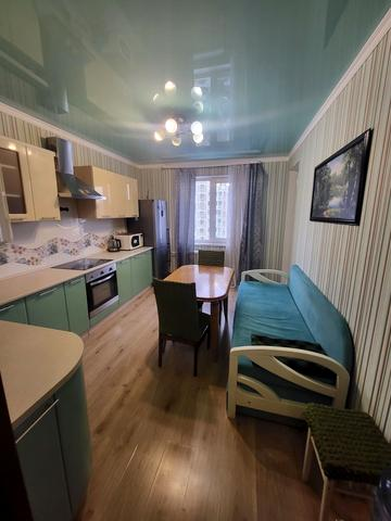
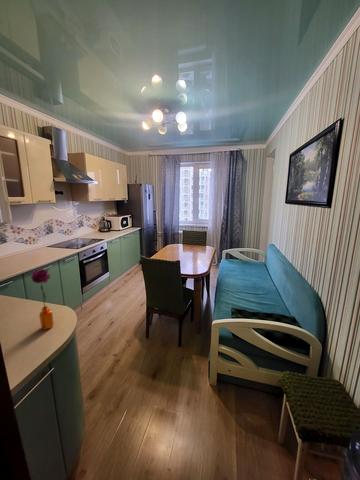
+ flower [29,268,55,331]
